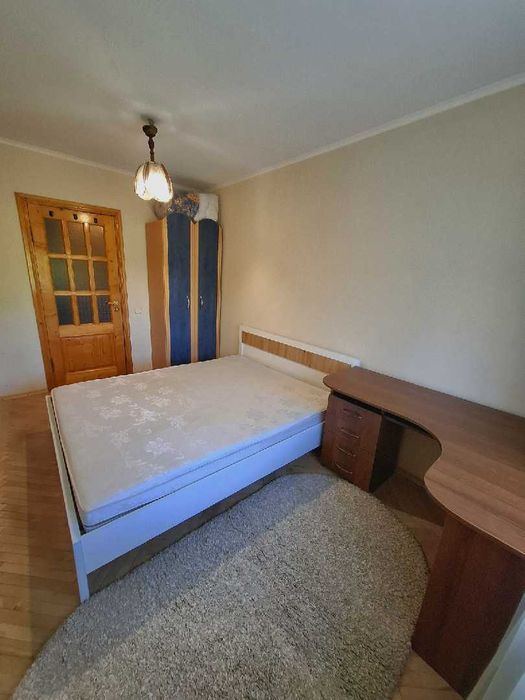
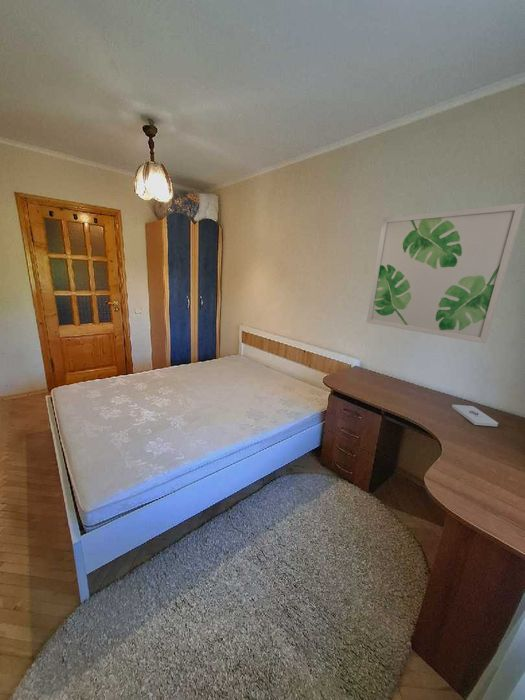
+ wall art [366,202,525,344]
+ notepad [451,403,499,427]
